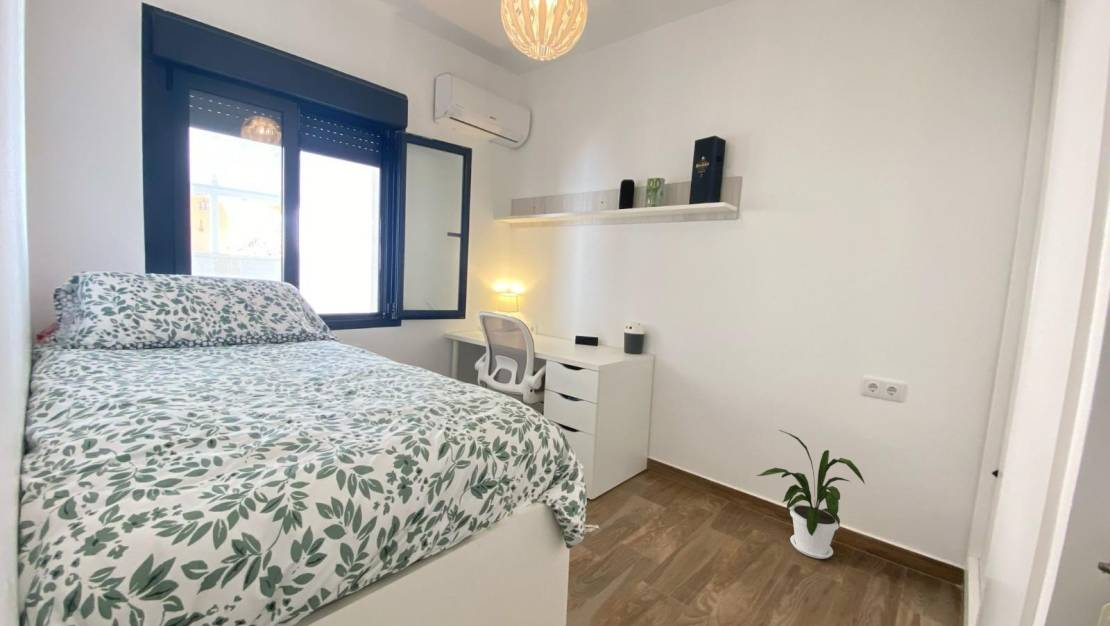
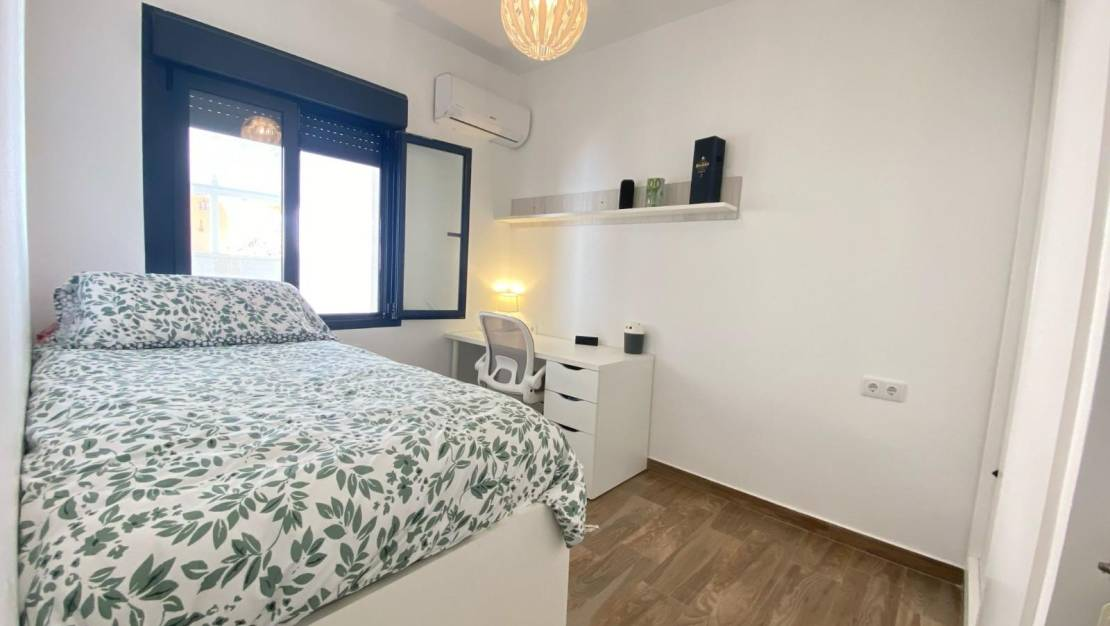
- house plant [755,429,866,560]
